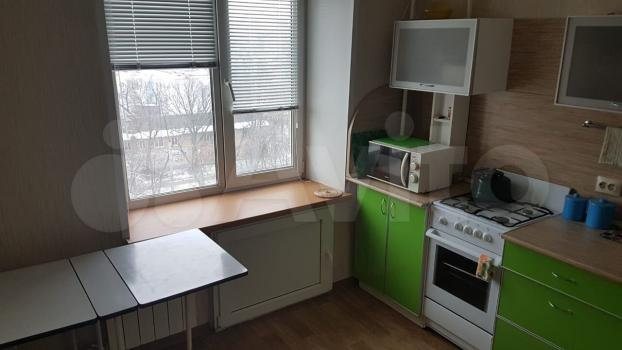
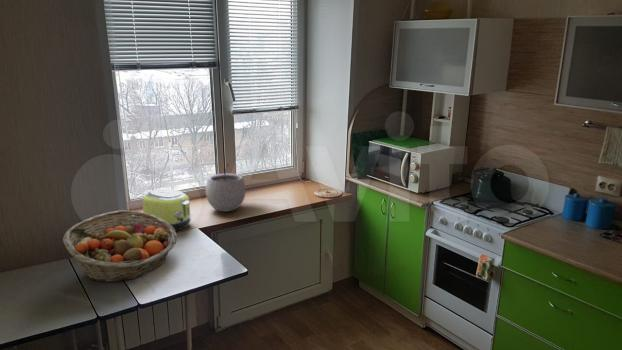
+ plant pot [205,162,247,213]
+ fruit basket [62,209,178,283]
+ toaster [142,187,192,232]
